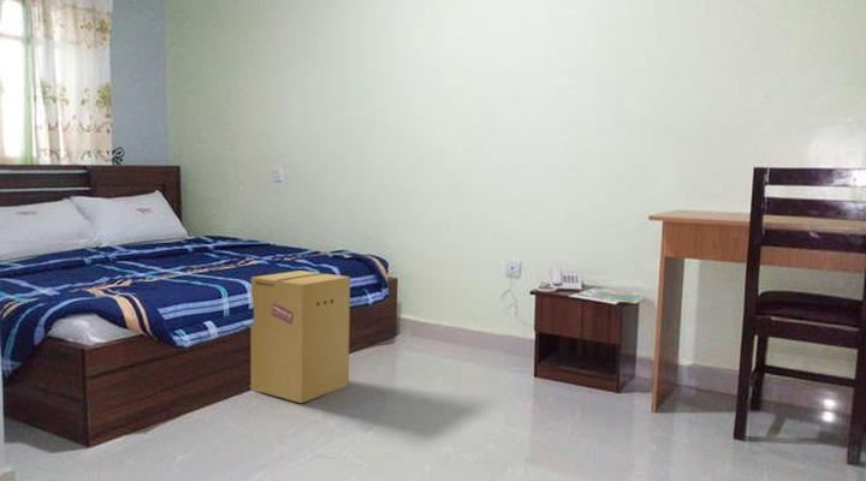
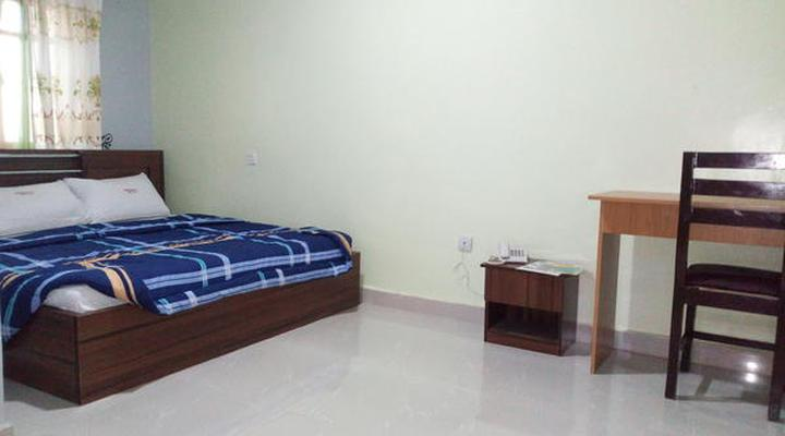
- cardboard box [250,269,351,404]
